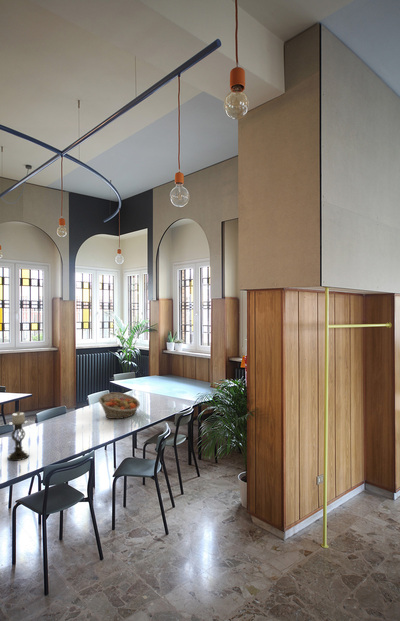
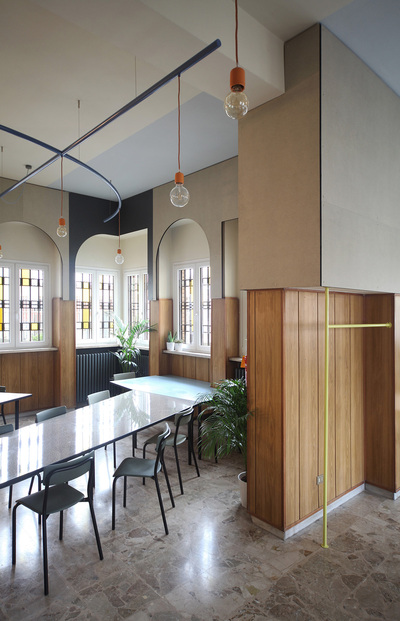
- fruit basket [98,391,141,420]
- candle holder [7,410,30,462]
